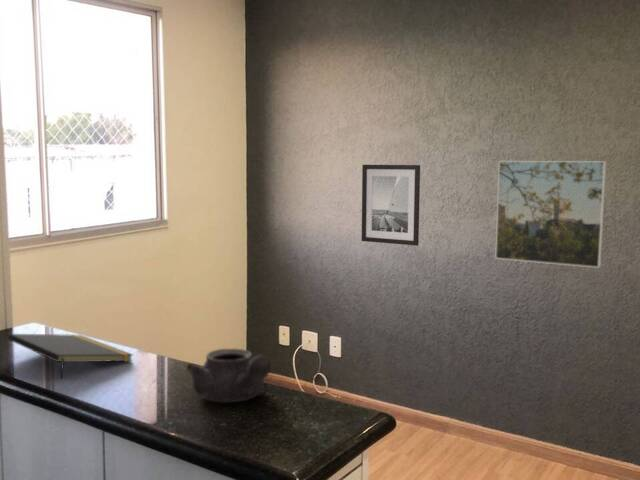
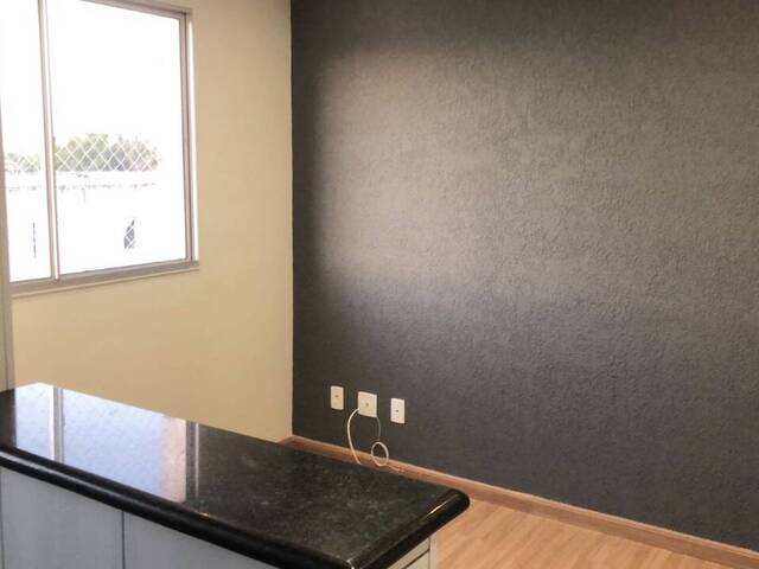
- teapot [185,348,272,403]
- notepad [7,333,134,380]
- wall art [361,164,421,247]
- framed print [494,160,607,269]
